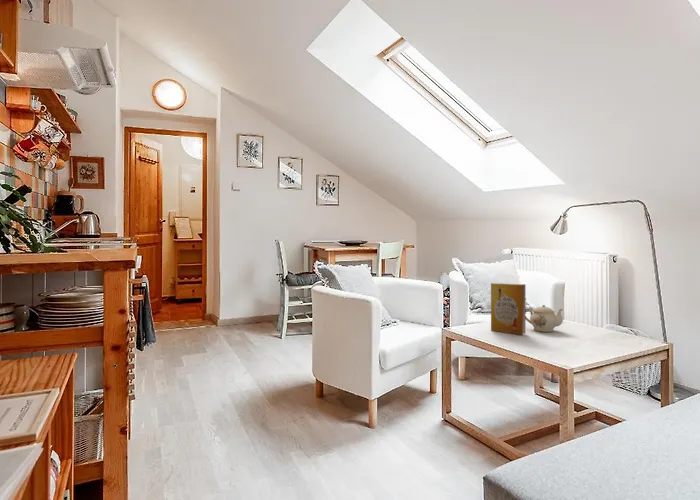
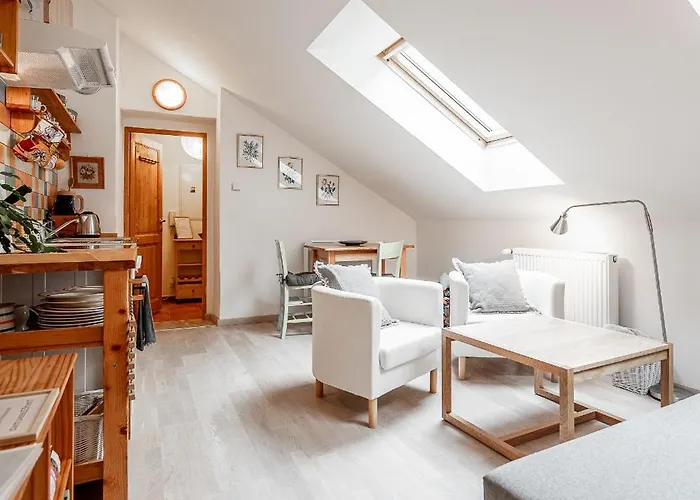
- teapot [525,304,564,333]
- book [490,282,526,336]
